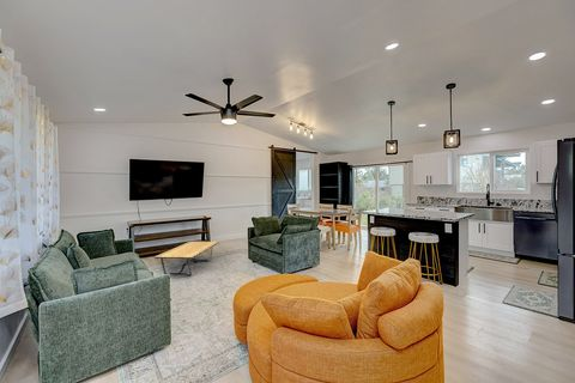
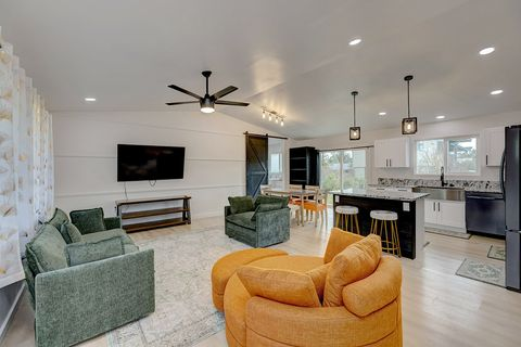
- coffee table [153,241,220,278]
